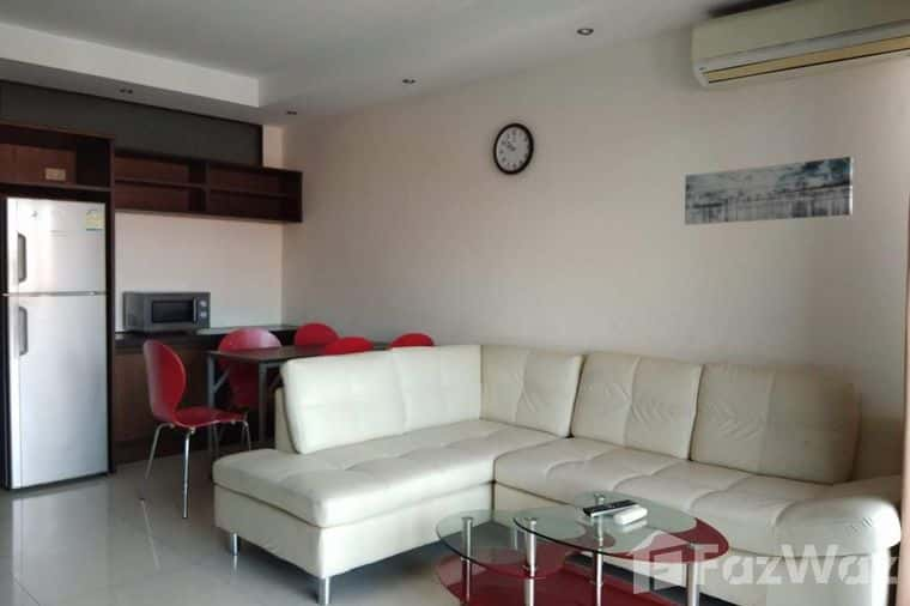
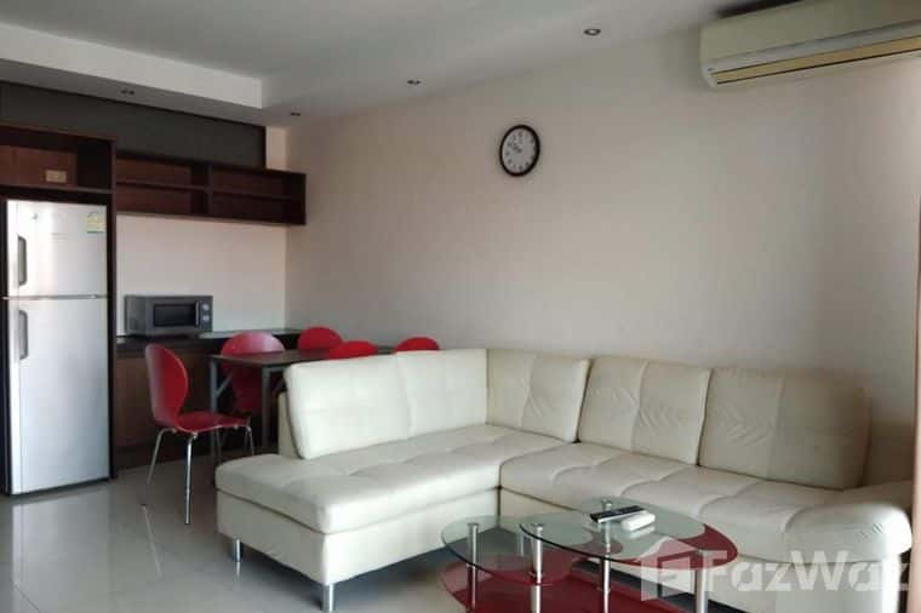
- wall art [684,156,854,226]
